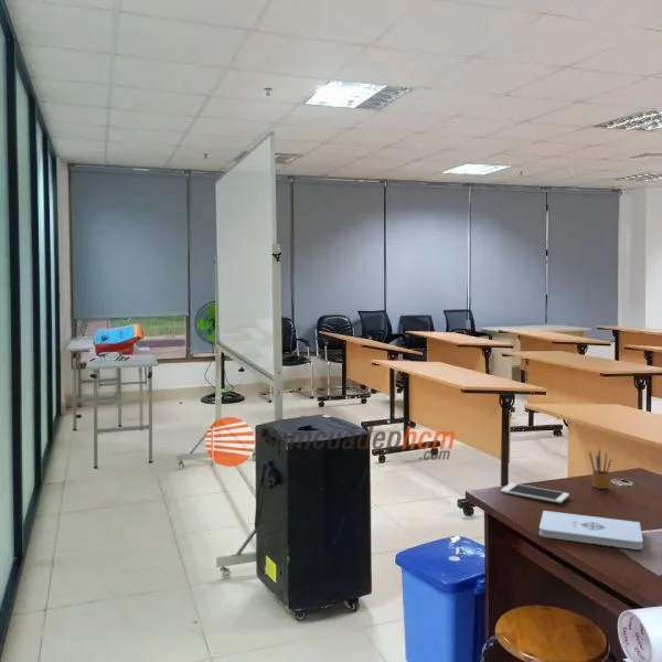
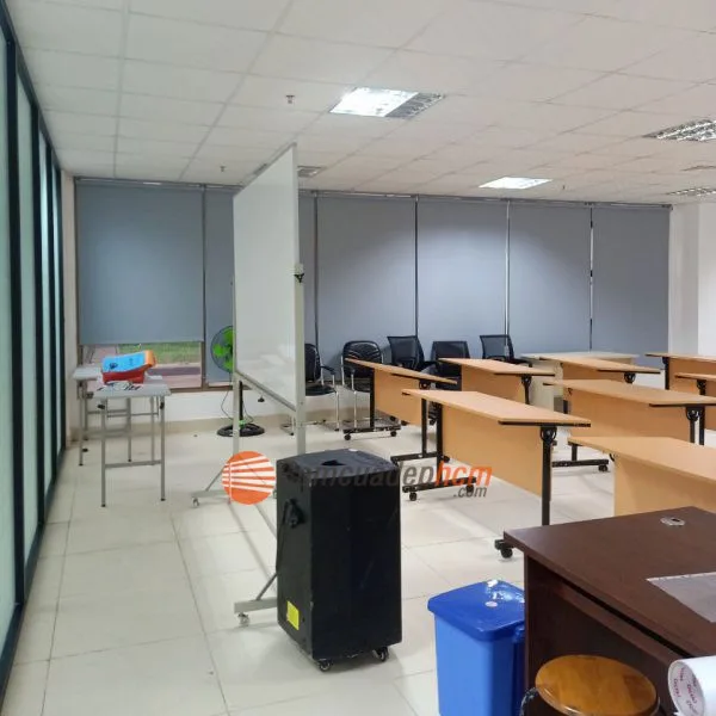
- pencil box [588,449,612,490]
- notepad [538,510,644,551]
- cell phone [500,482,570,504]
